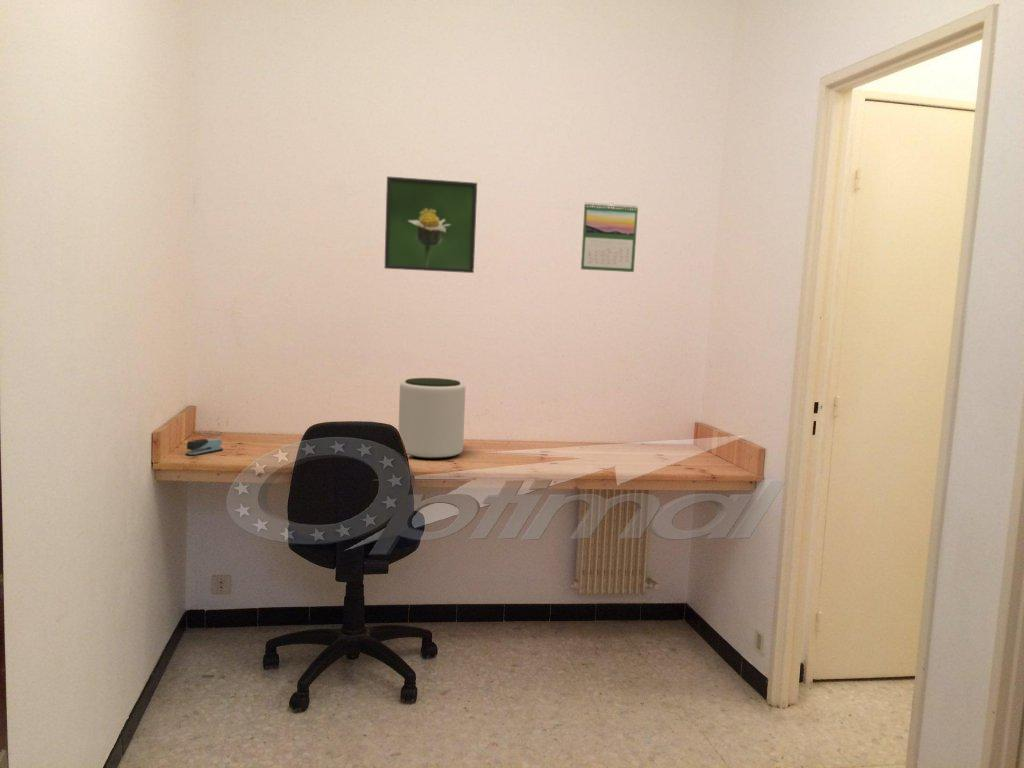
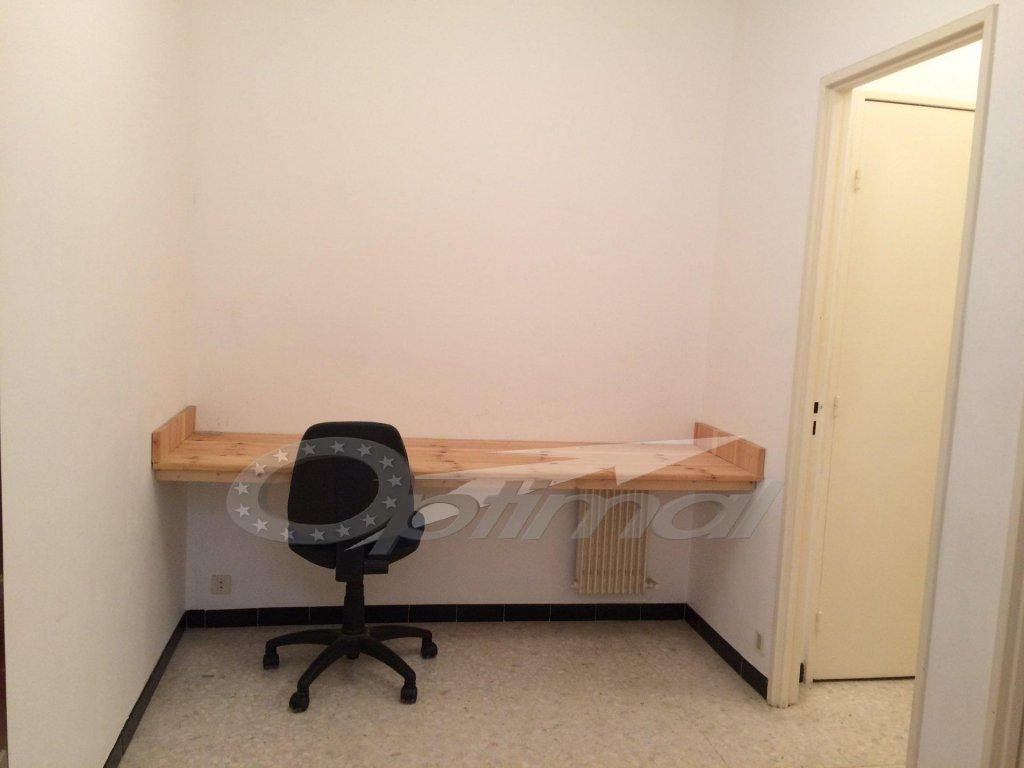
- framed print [384,175,478,274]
- calendar [580,201,639,273]
- stapler [185,438,224,457]
- plant pot [398,377,466,460]
